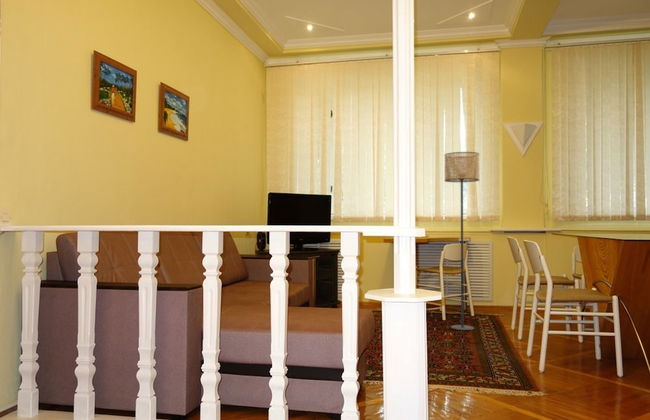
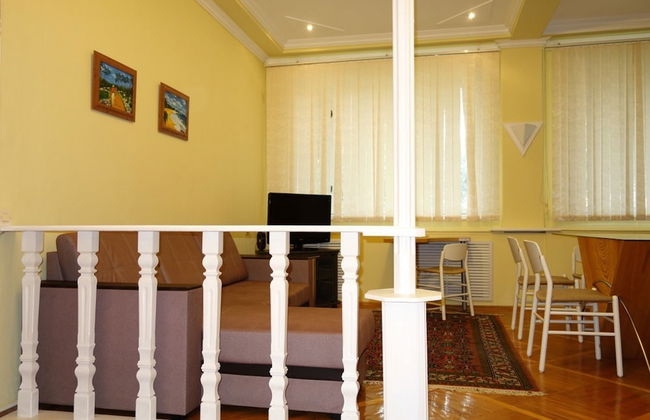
- floor lamp [443,151,480,331]
